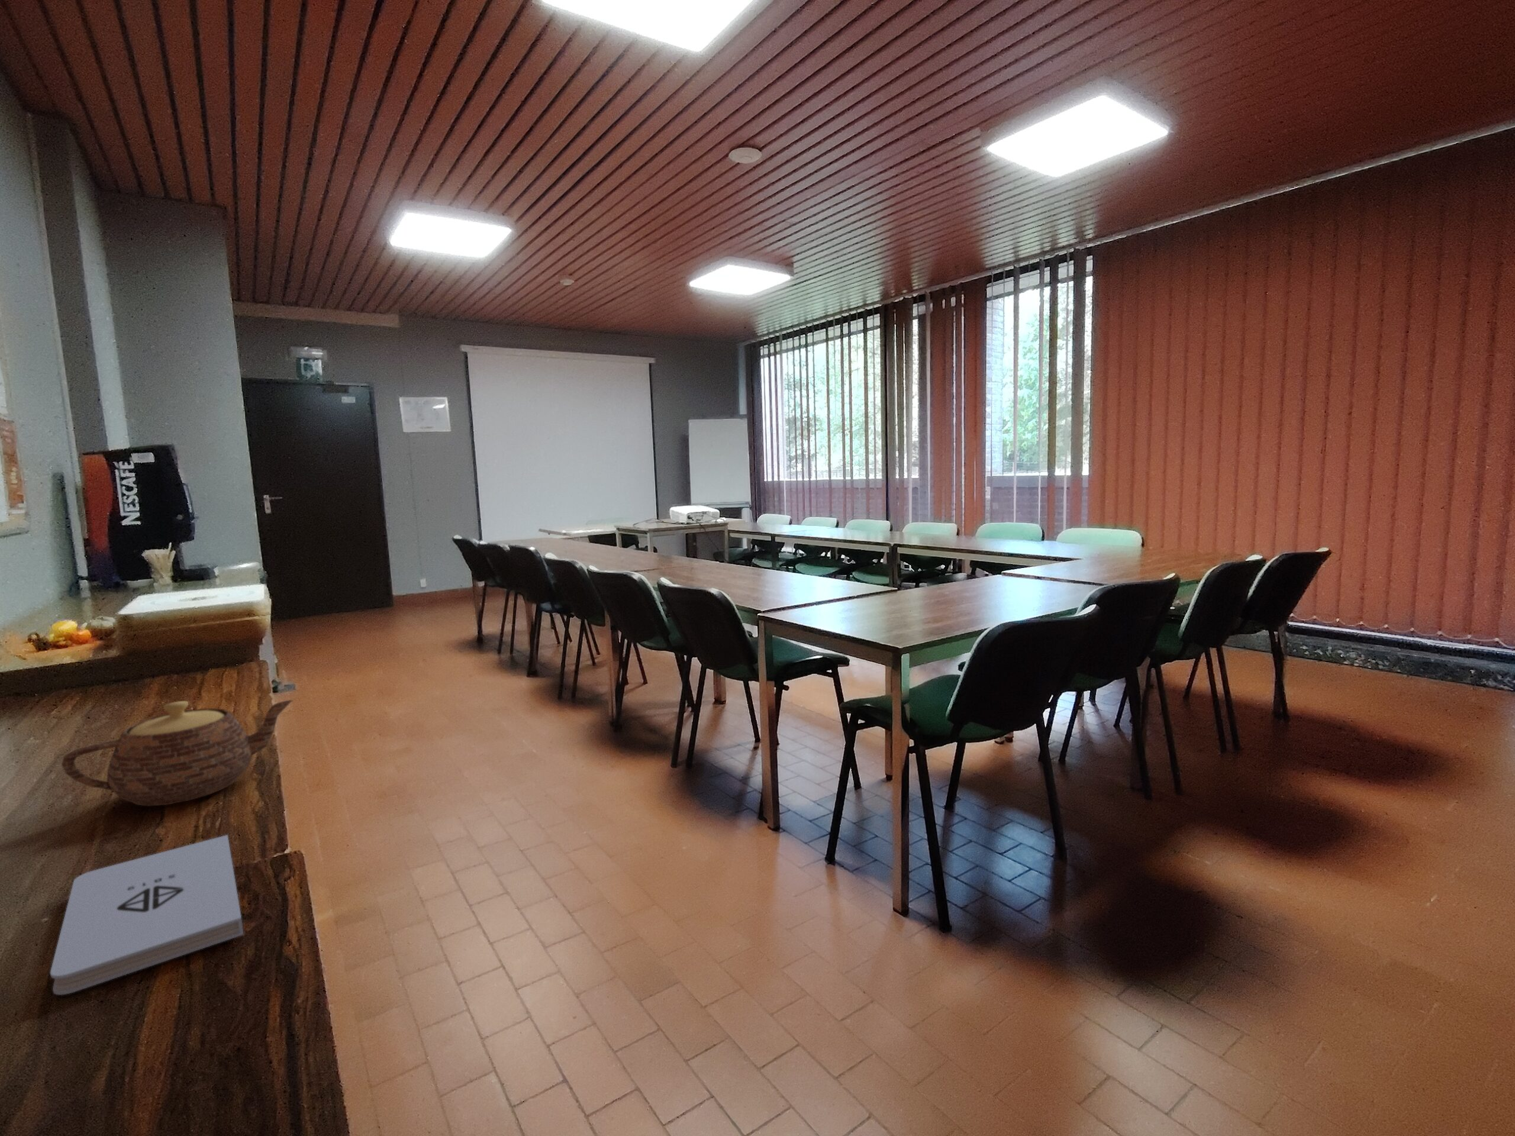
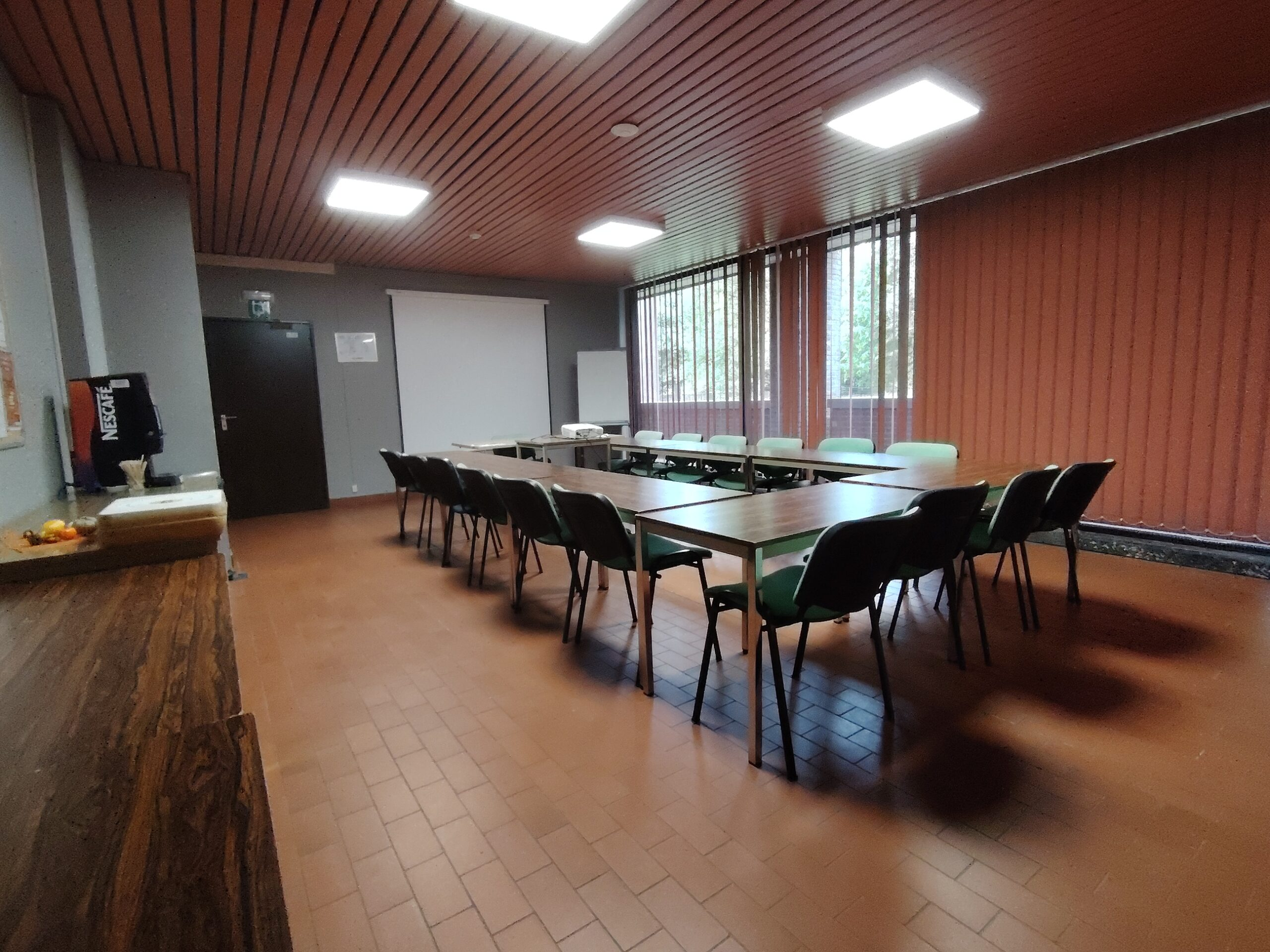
- notepad [50,834,245,995]
- teapot [61,699,295,807]
